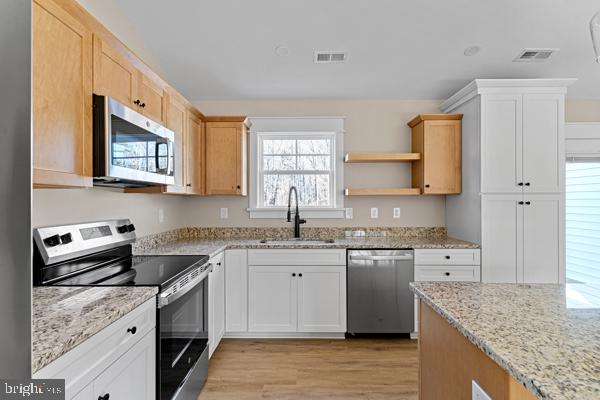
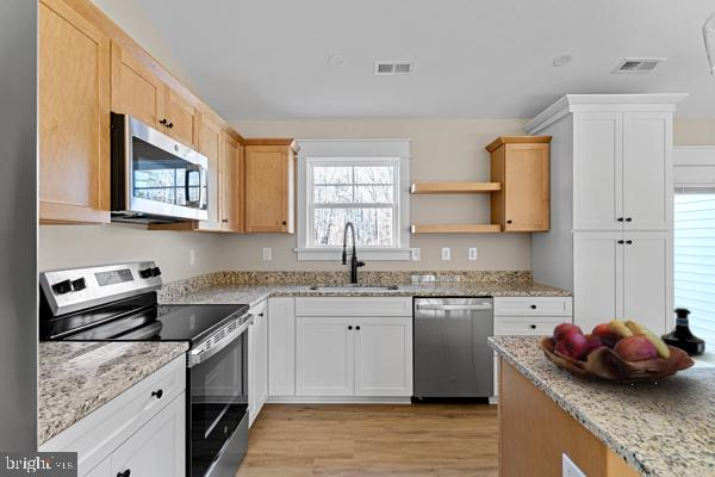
+ fruit basket [536,317,696,385]
+ tequila bottle [659,306,707,357]
